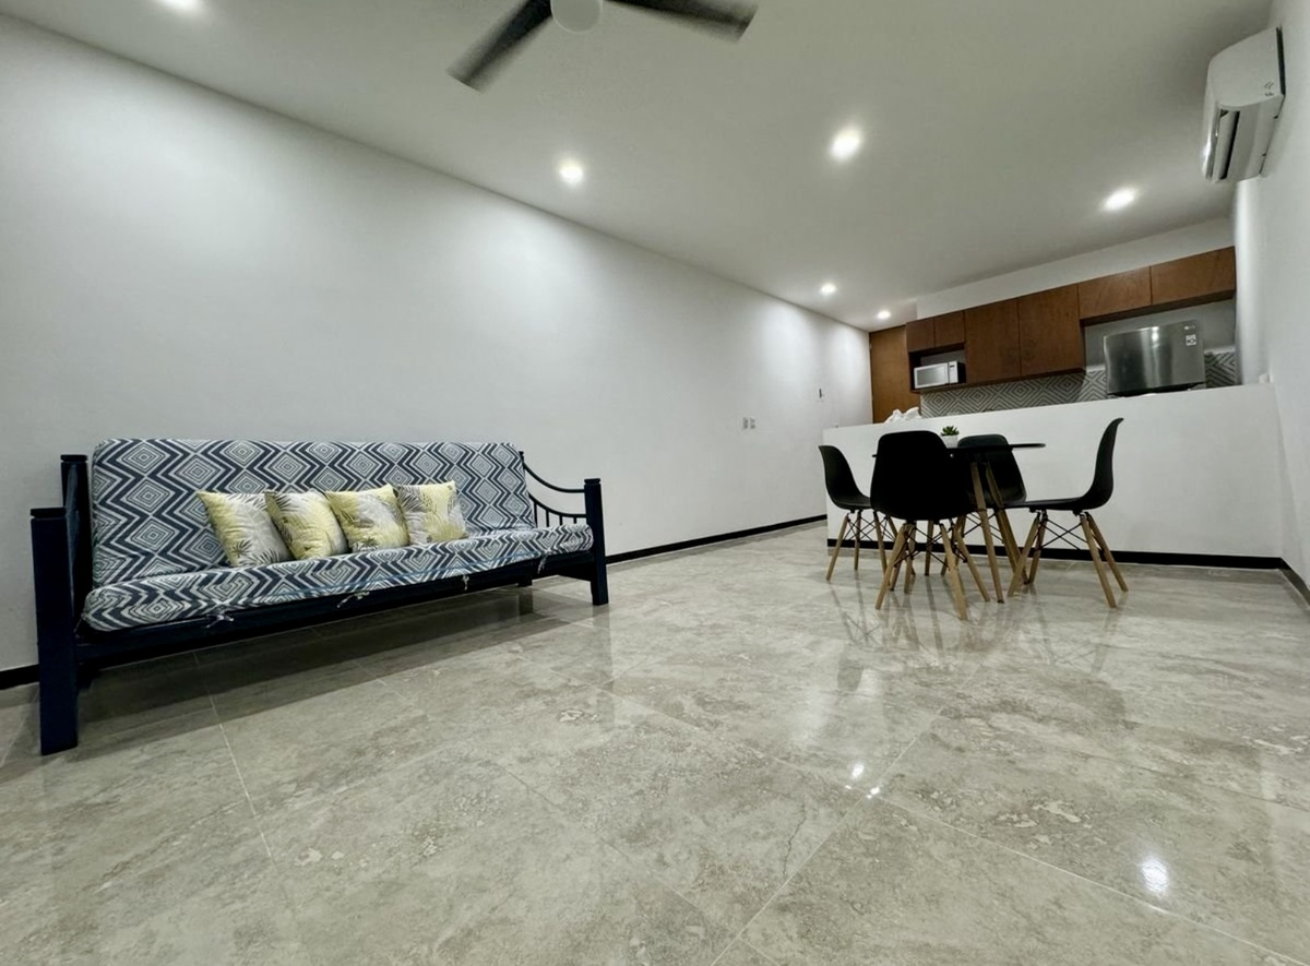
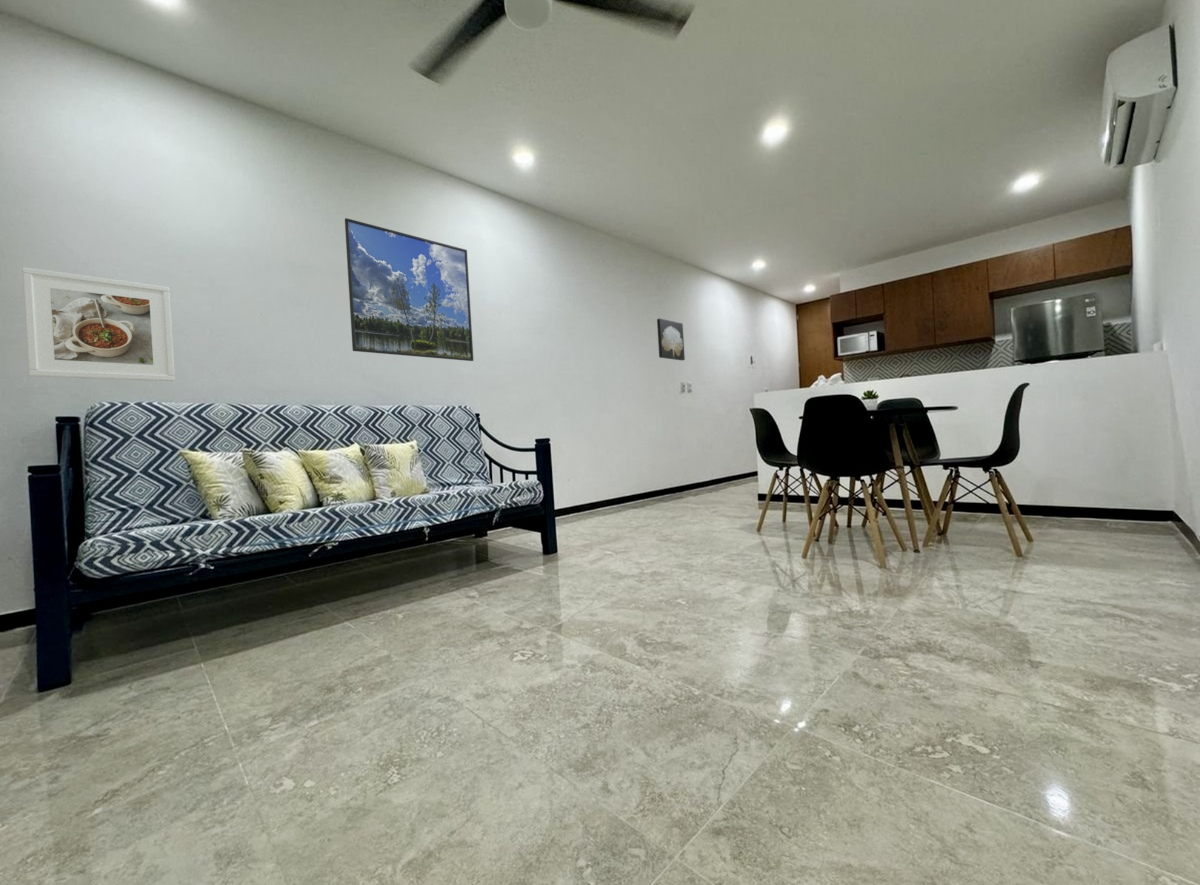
+ wall art [656,318,686,361]
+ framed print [21,266,176,382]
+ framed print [344,217,474,362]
